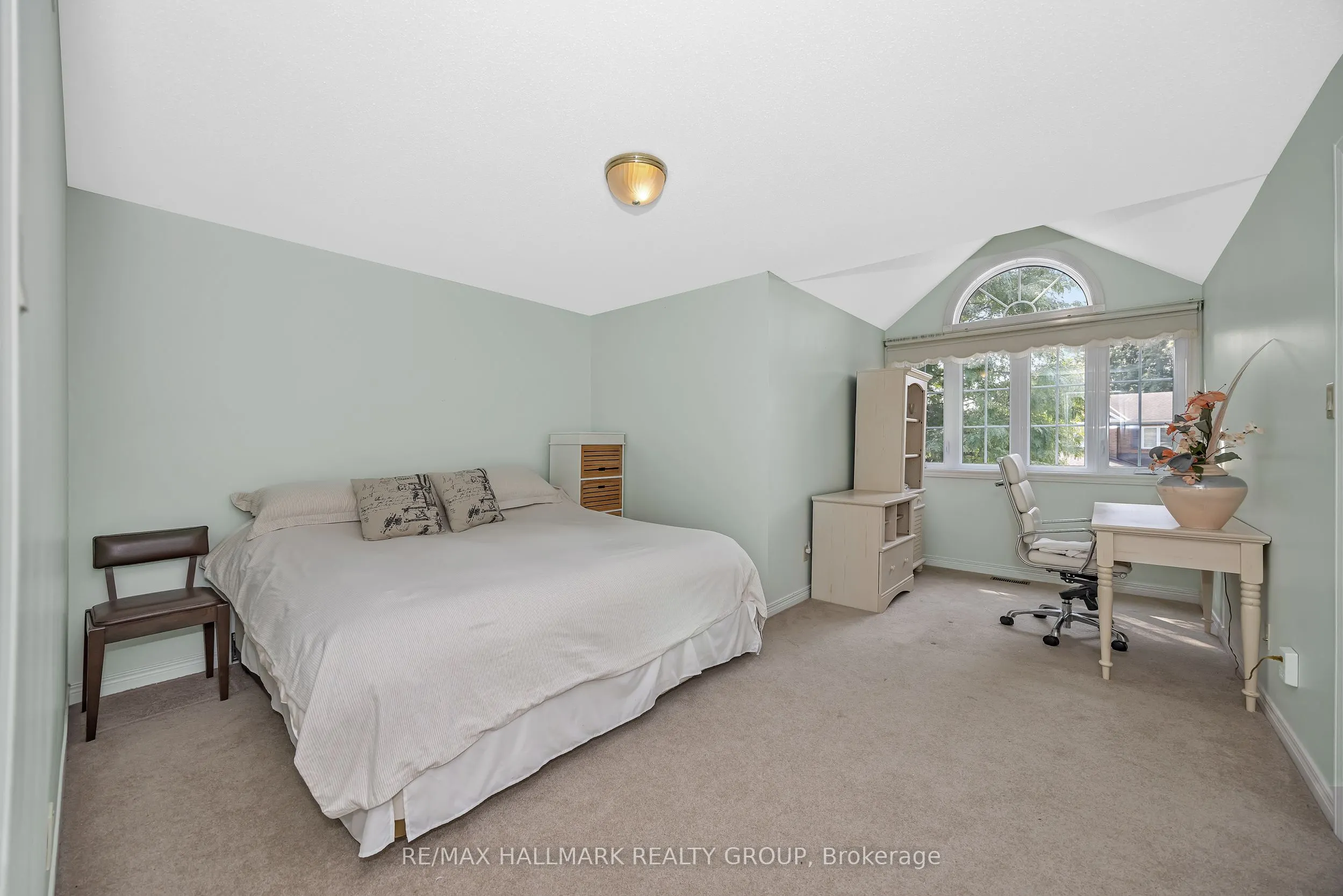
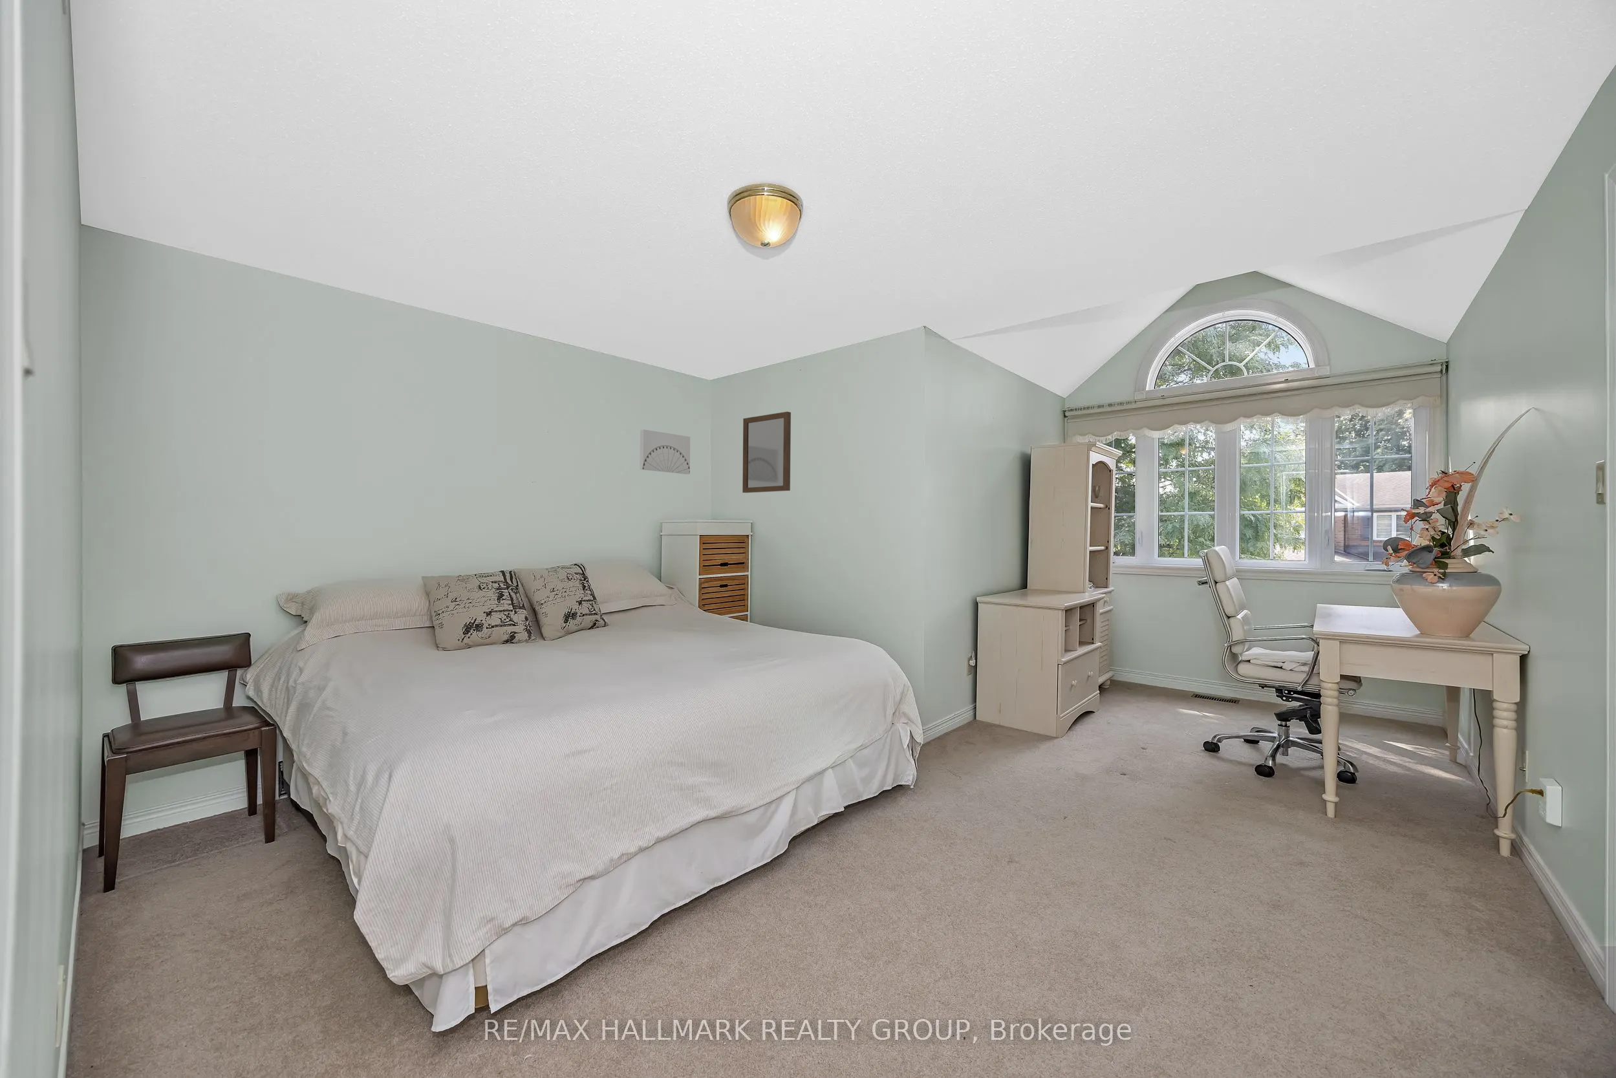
+ wall art [639,428,691,475]
+ home mirror [741,410,792,493]
